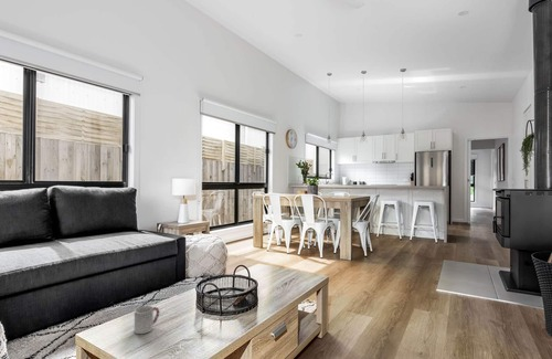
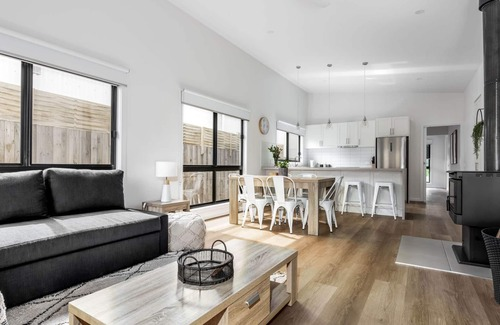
- cup [134,305,160,335]
